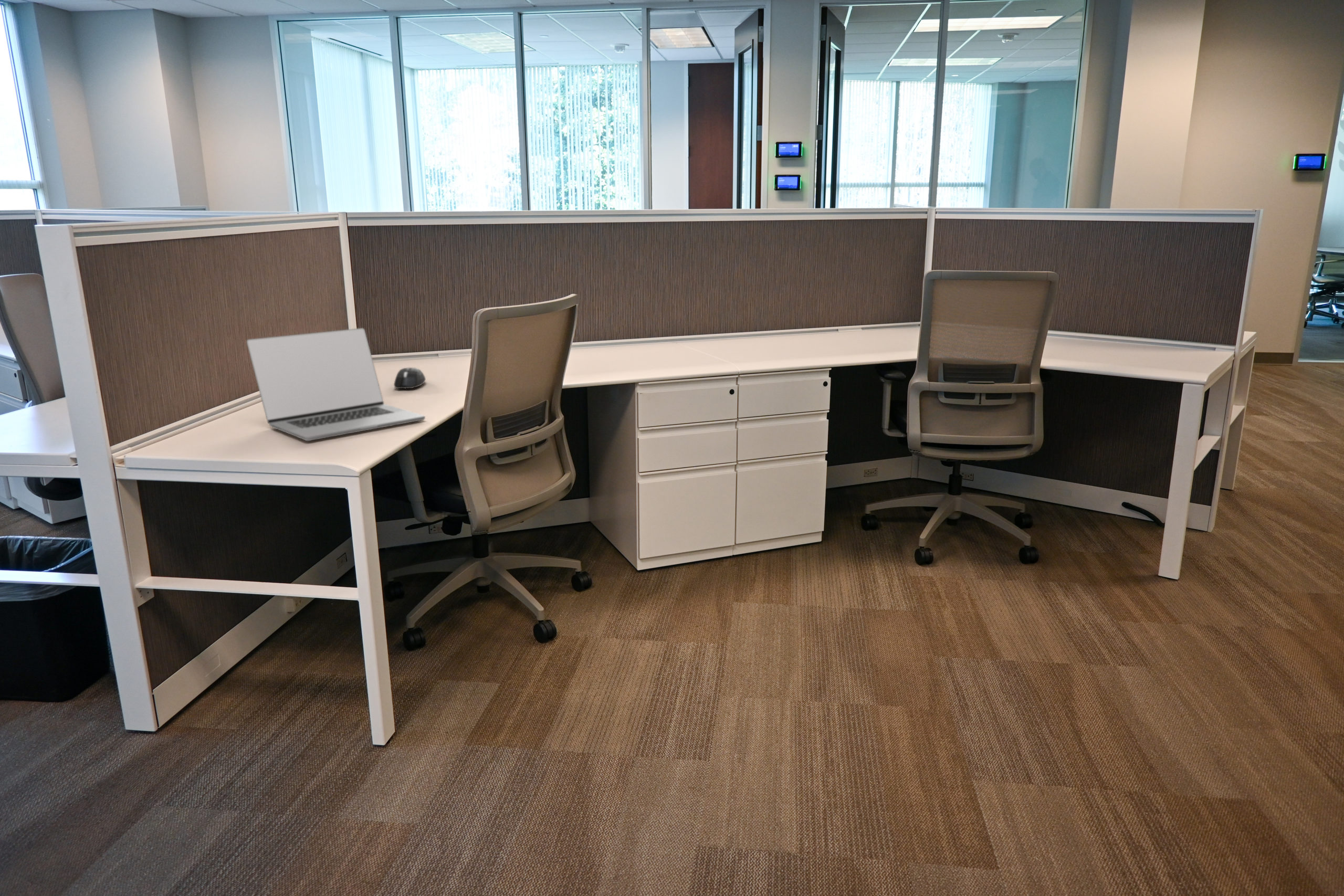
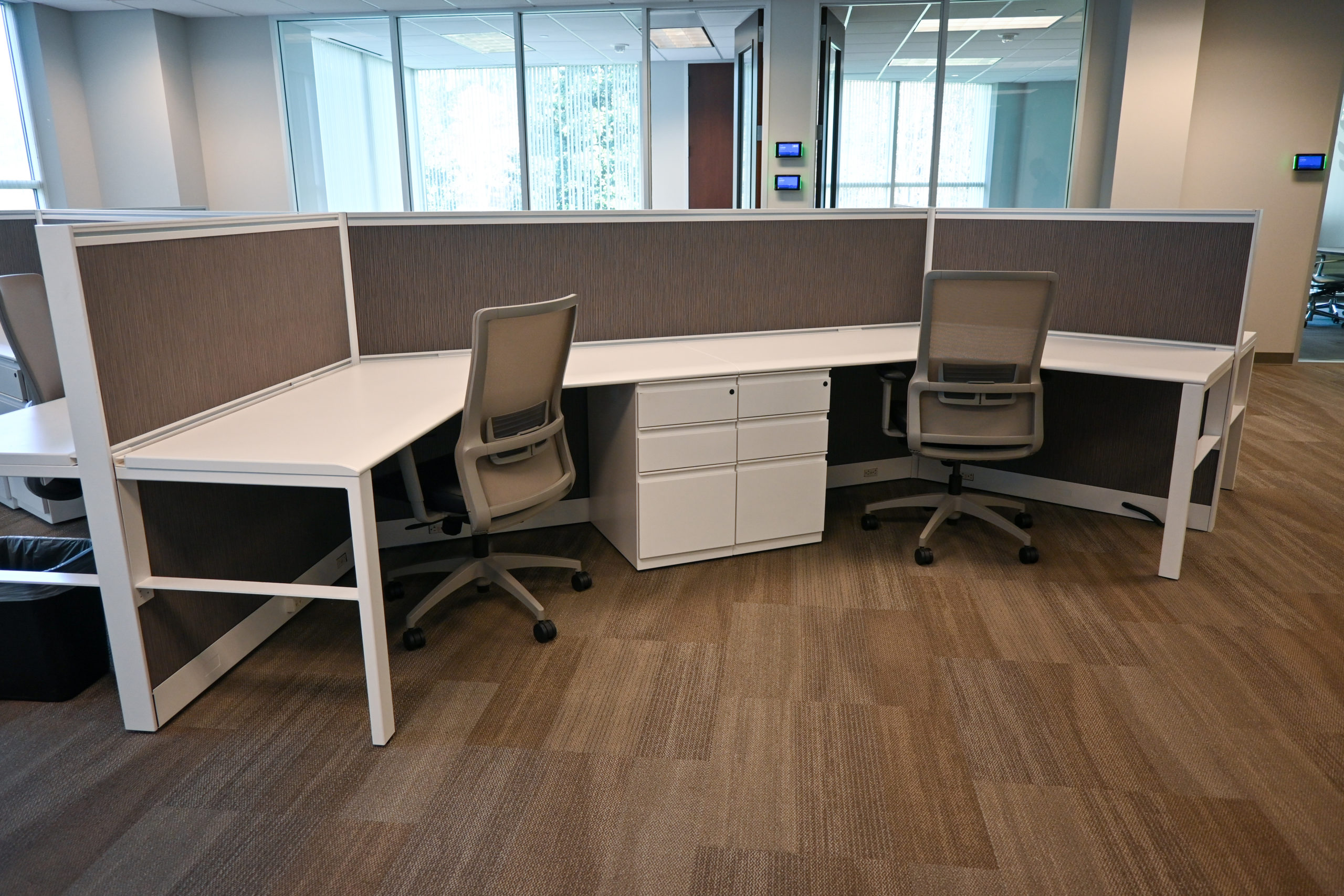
- laptop [246,328,426,441]
- mouse [393,367,426,389]
